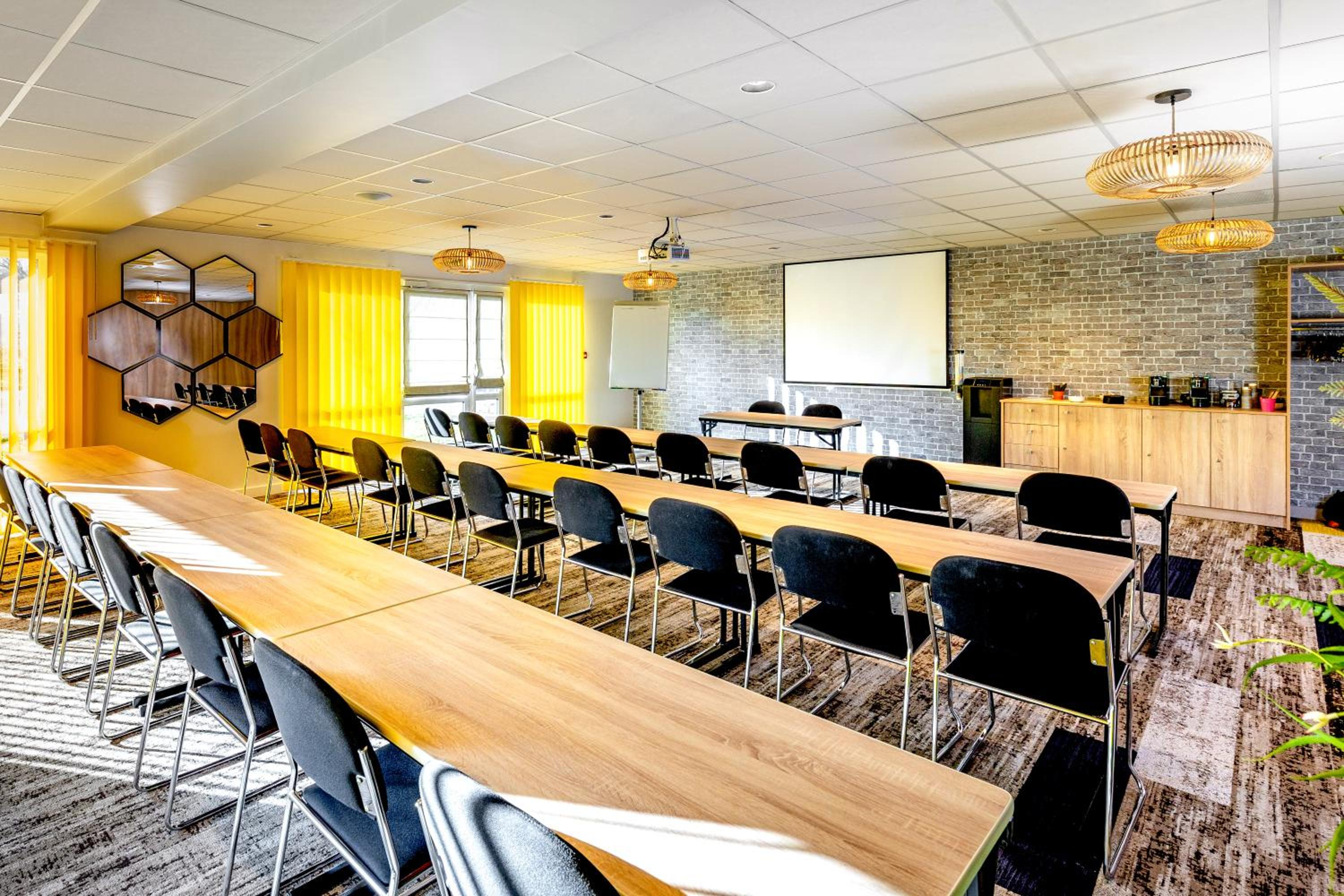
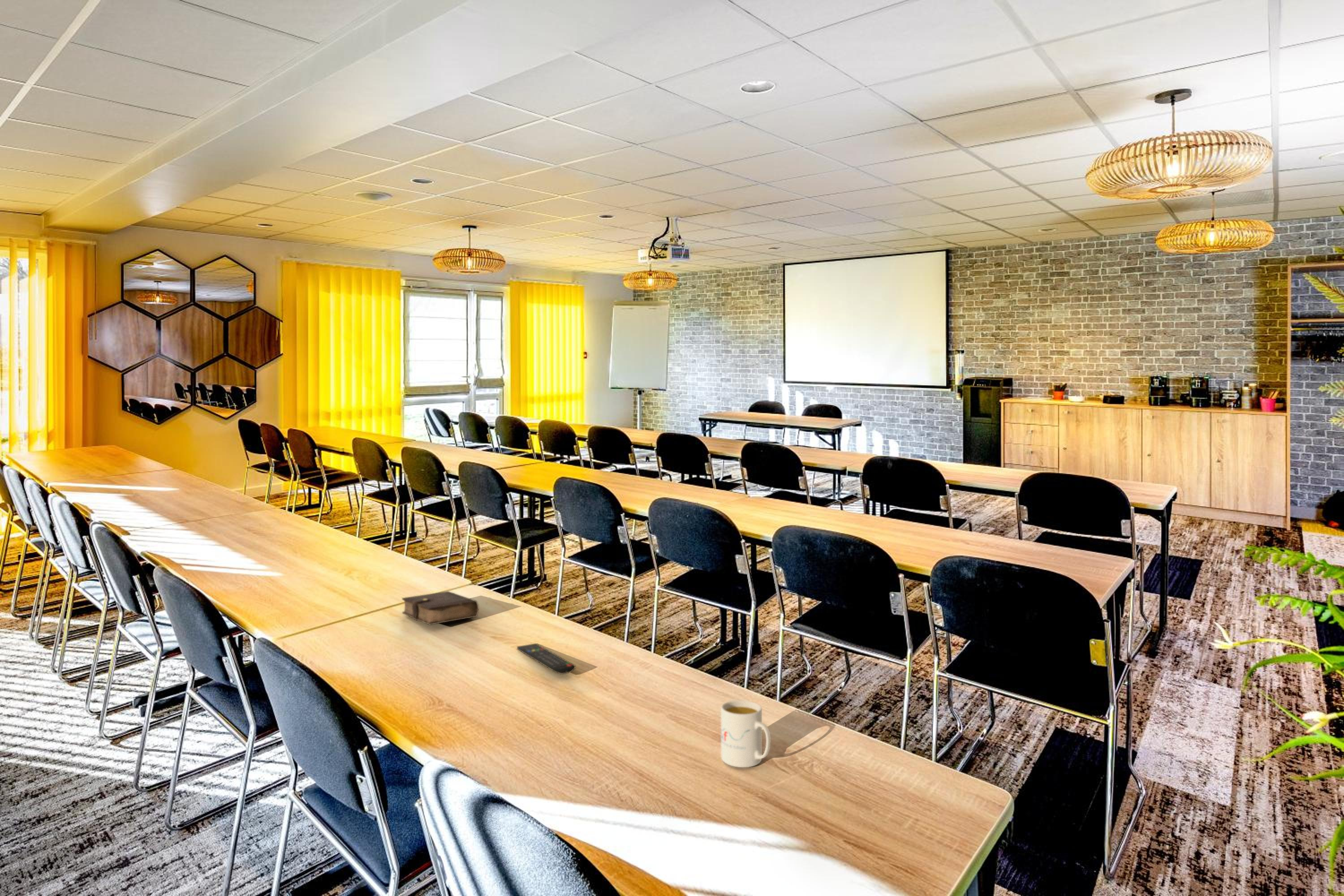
+ remote control [517,643,576,675]
+ mug [720,700,771,768]
+ book [402,591,479,625]
